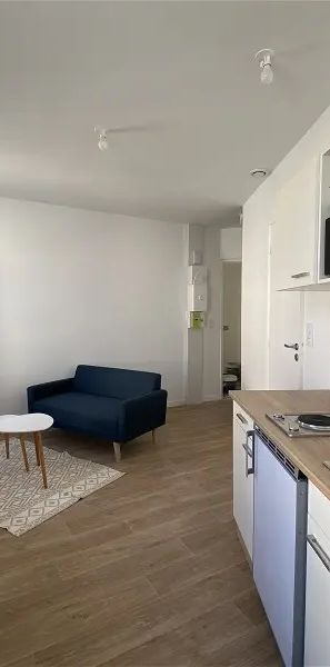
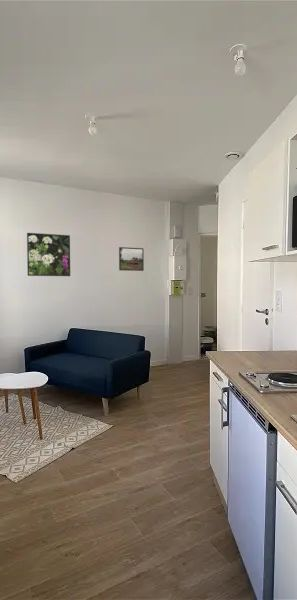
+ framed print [118,246,145,272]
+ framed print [26,232,71,277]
